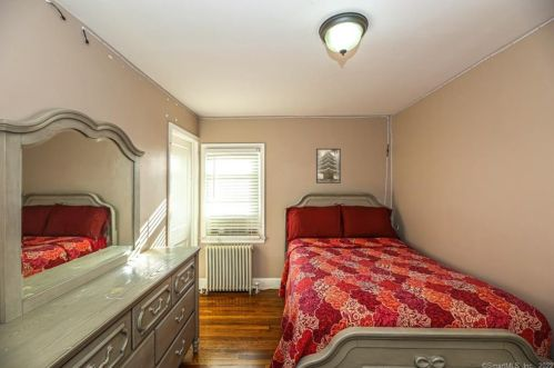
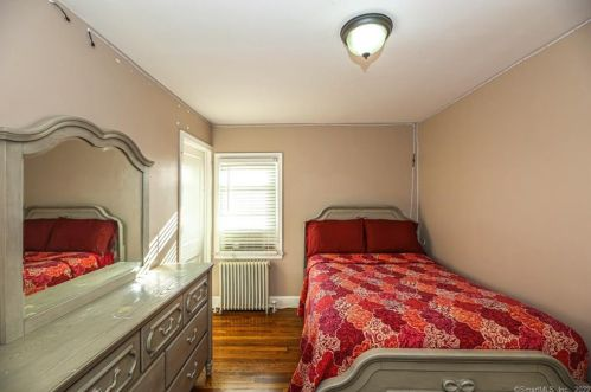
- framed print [315,148,342,185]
